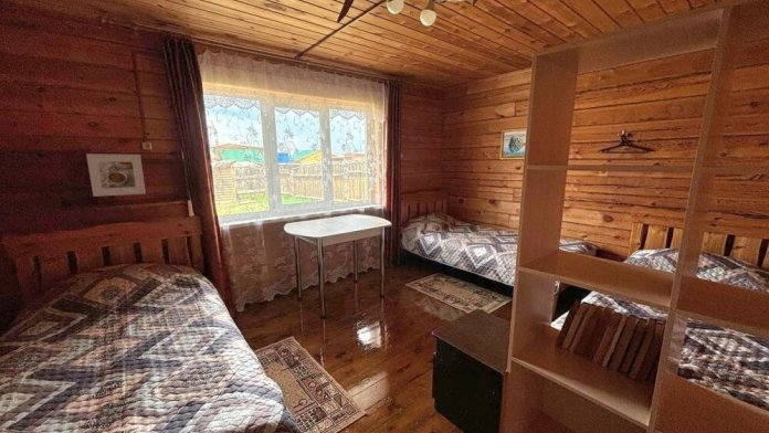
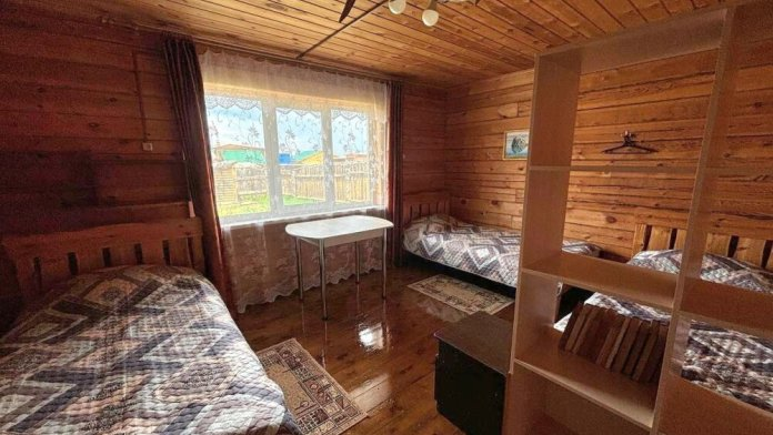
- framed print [85,152,147,198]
